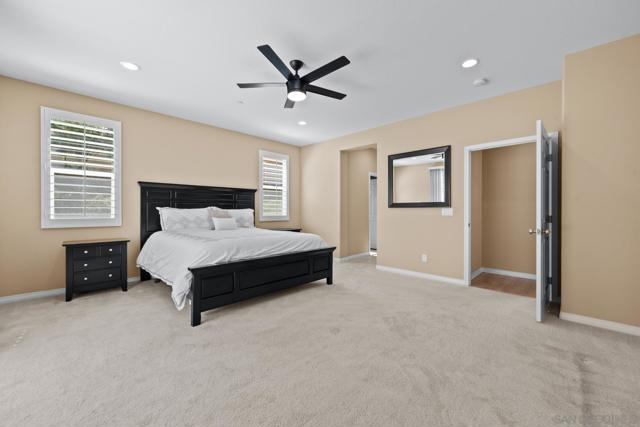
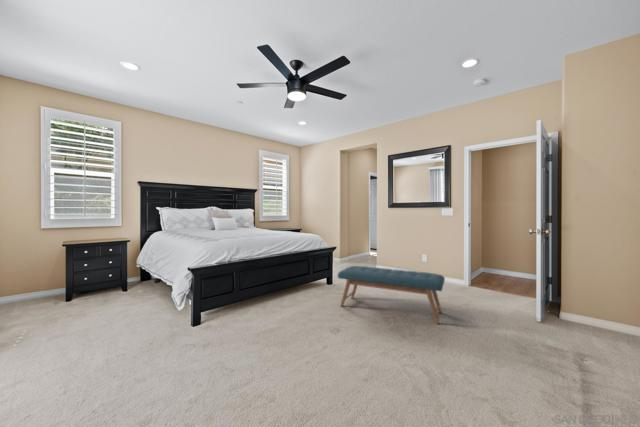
+ bench [337,265,446,325]
